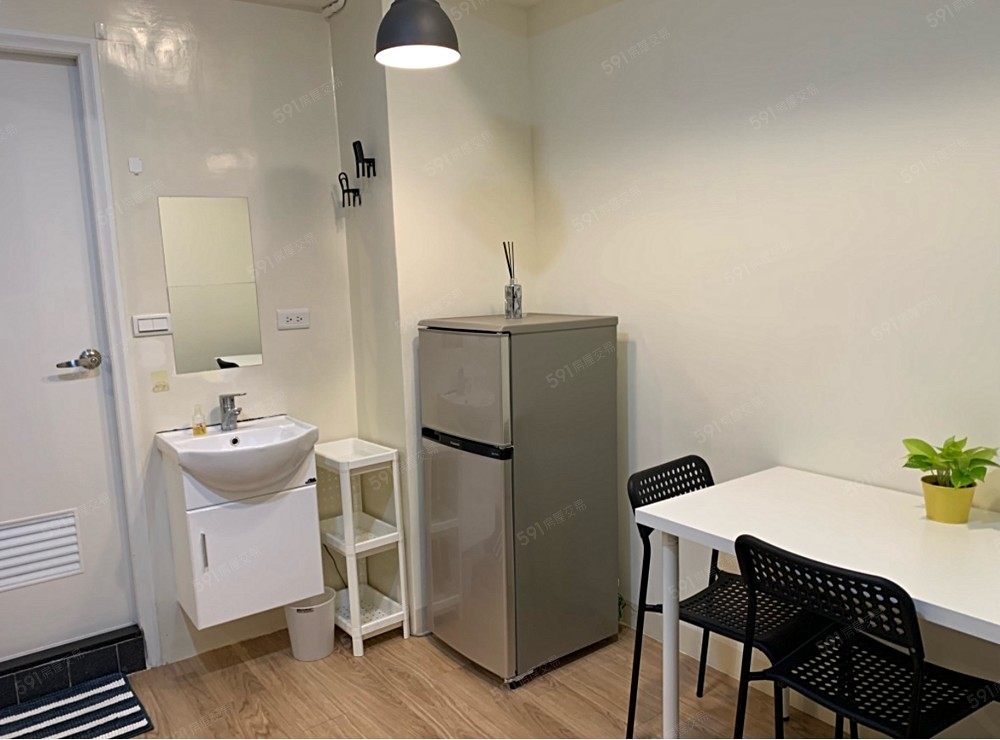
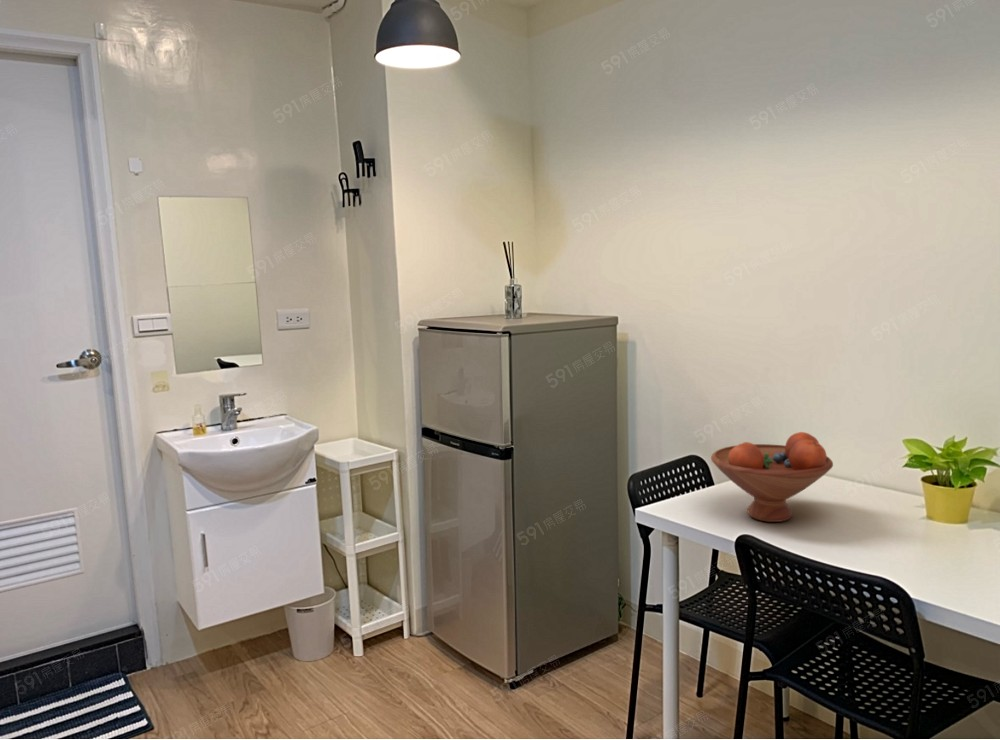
+ fruit bowl [710,431,834,523]
